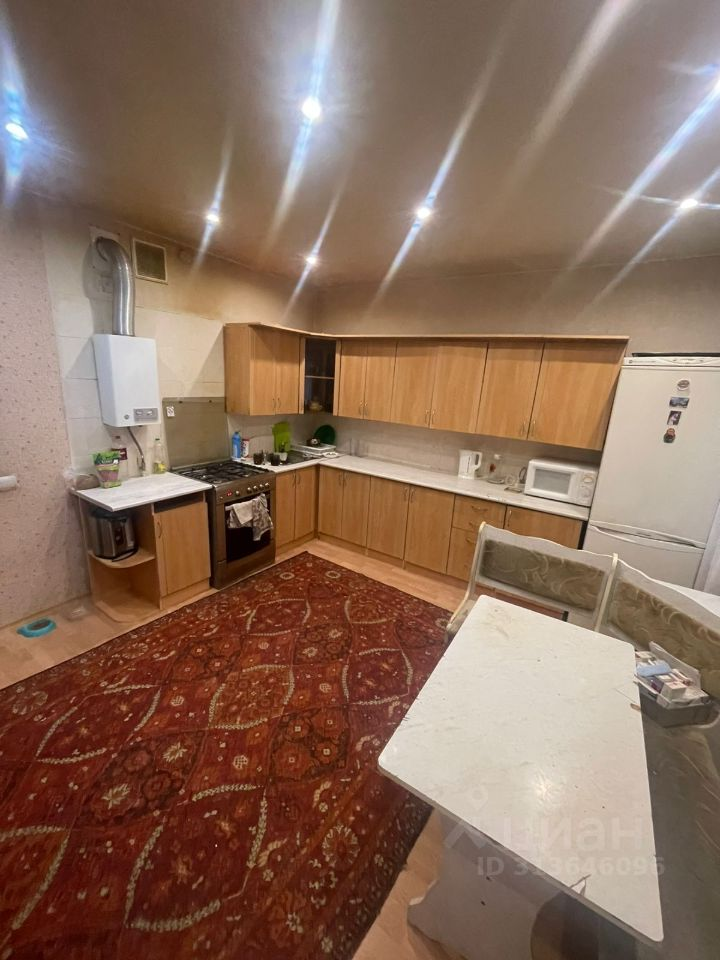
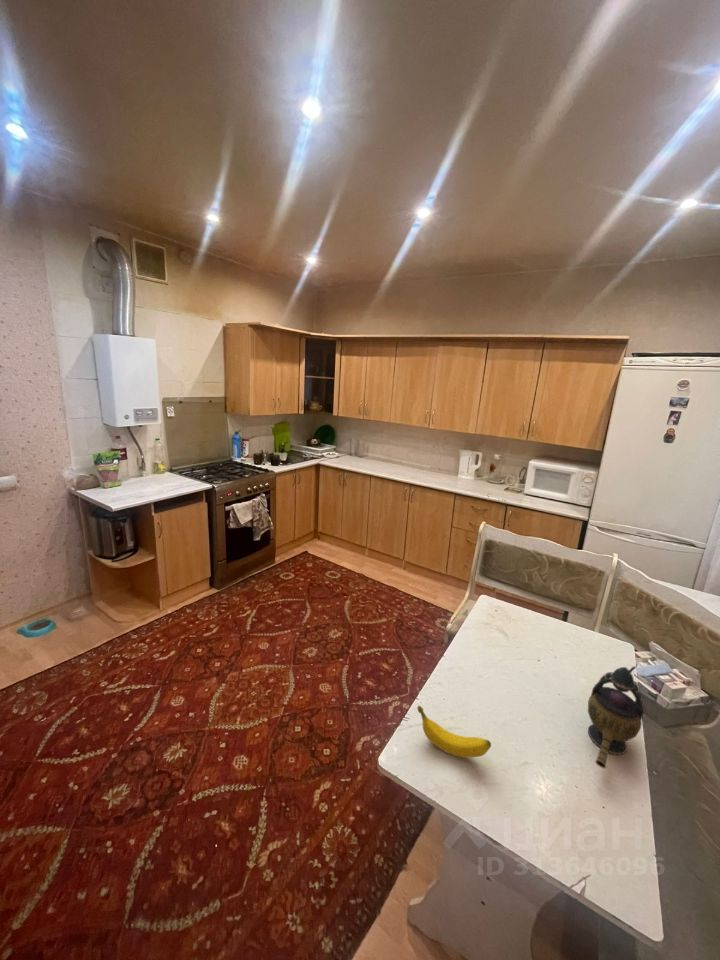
+ banana [416,705,492,758]
+ teapot [587,666,645,769]
